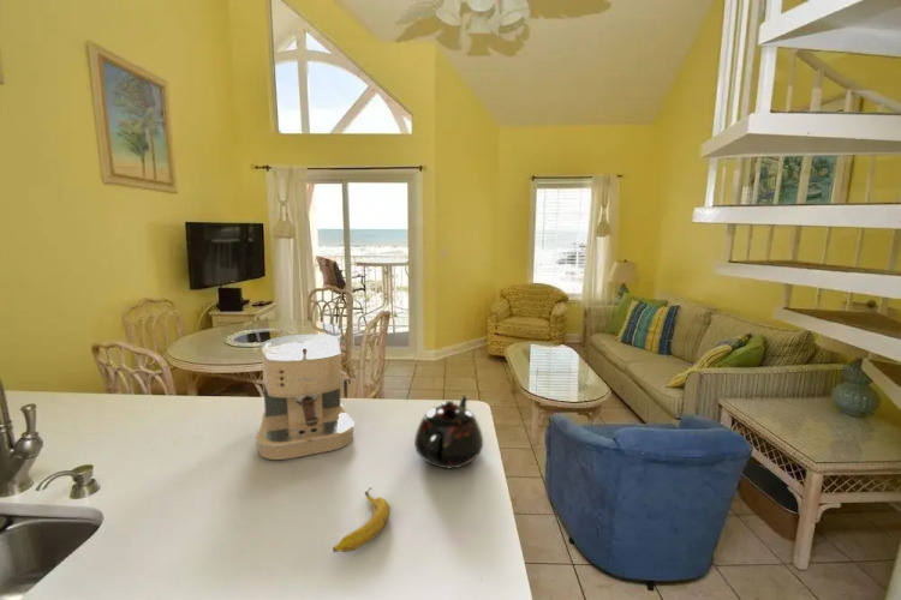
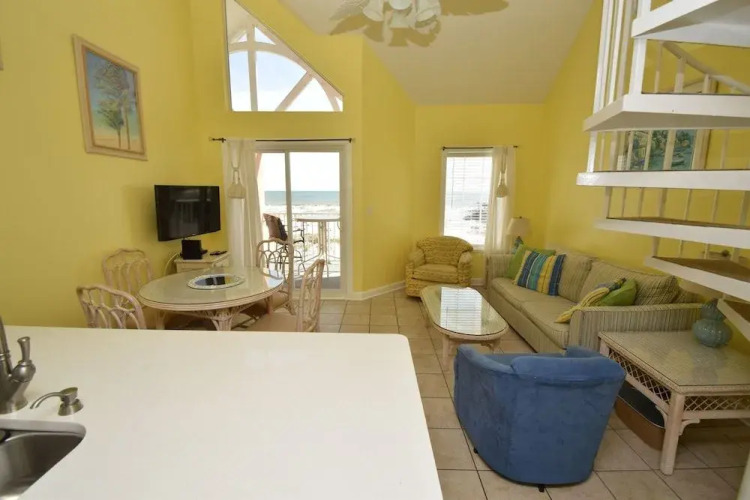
- banana [332,486,392,553]
- coffee maker [255,332,356,461]
- teapot [413,395,484,469]
